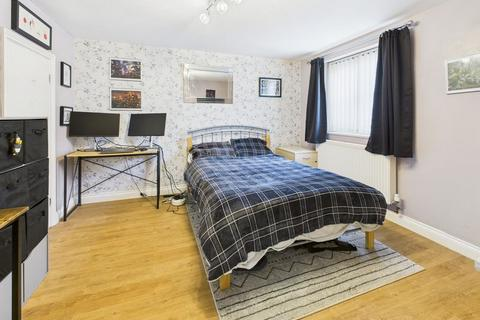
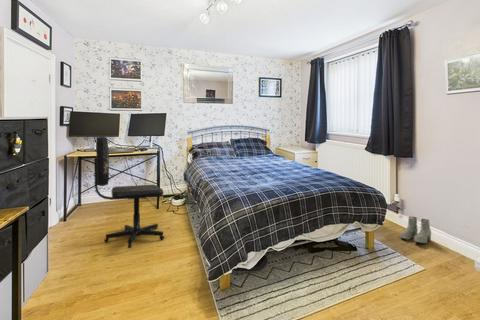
+ boots [400,216,432,244]
+ office chair [93,135,165,249]
